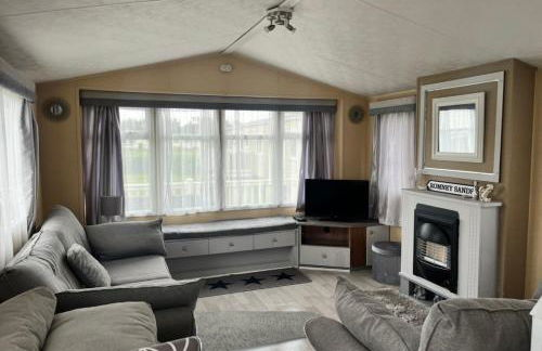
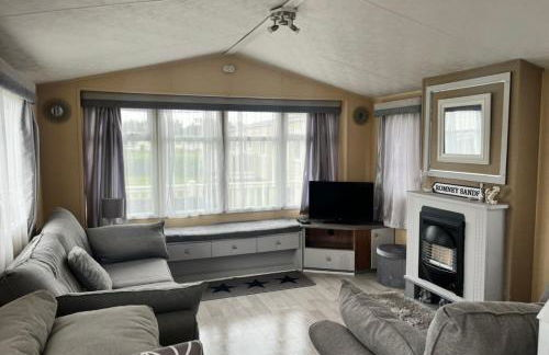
- rug [194,310,325,351]
